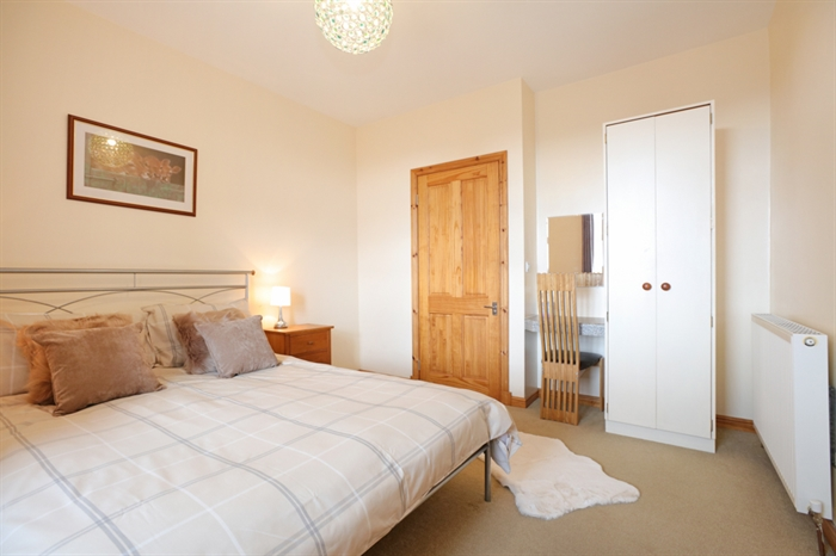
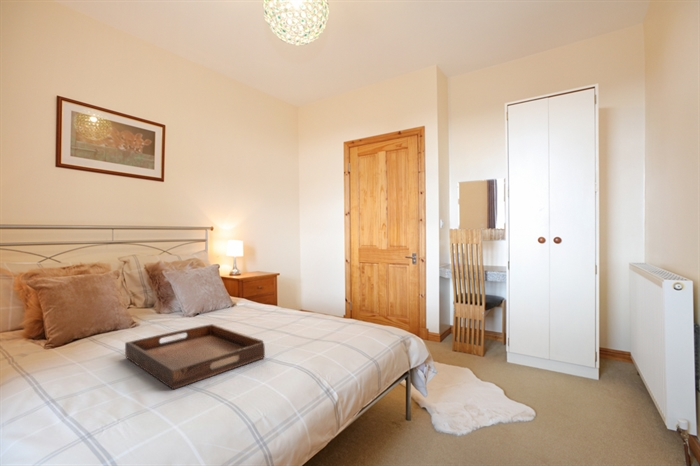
+ serving tray [124,323,266,390]
